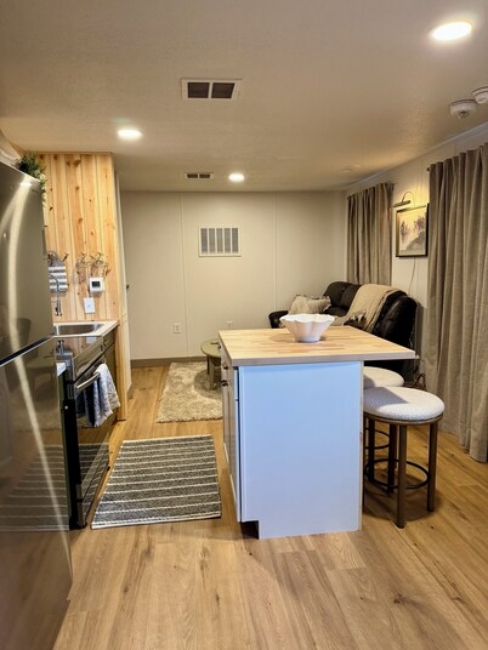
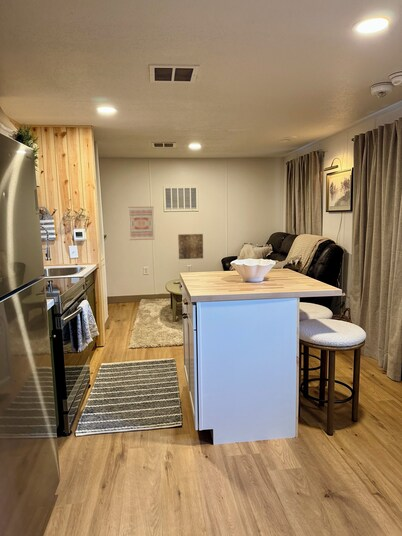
+ wall art [127,206,156,241]
+ wall art [177,233,204,260]
